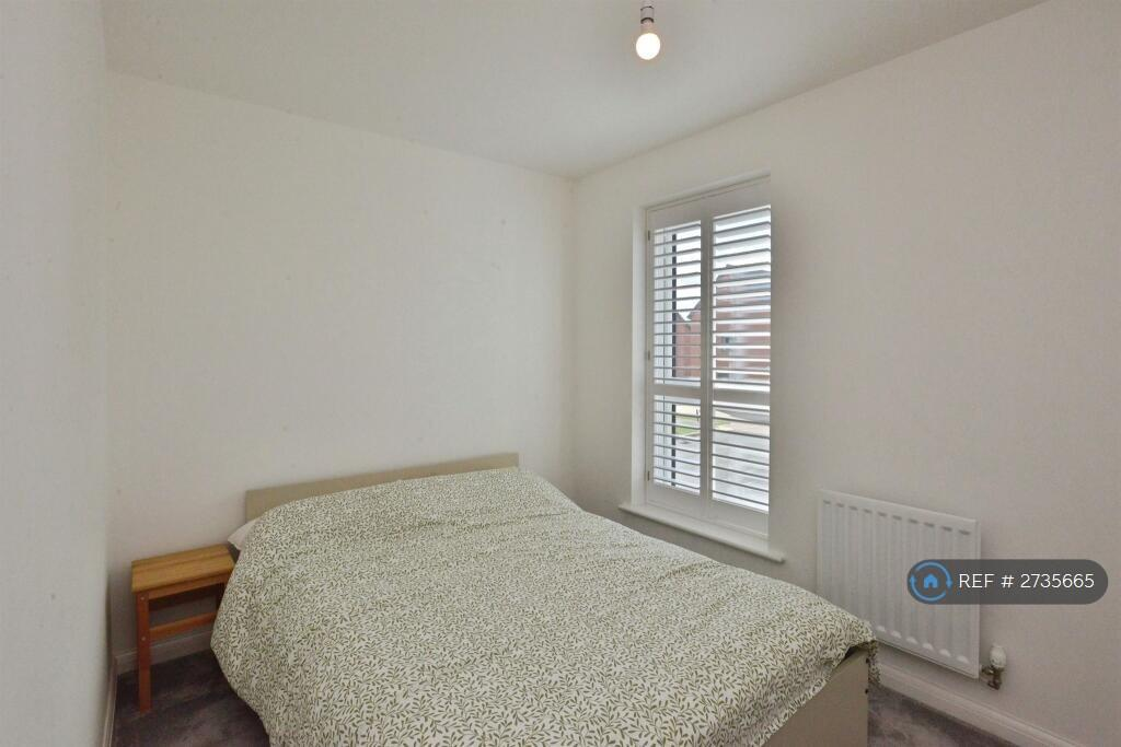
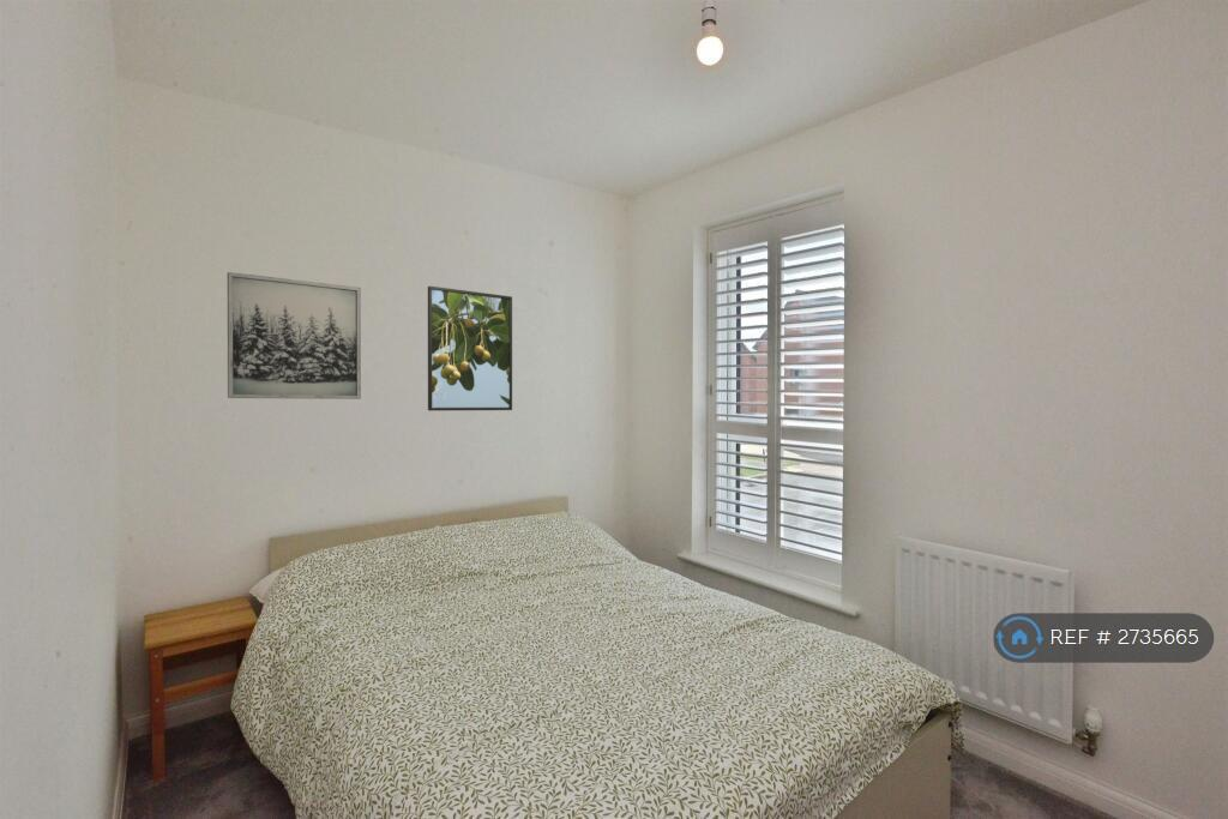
+ wall art [225,271,362,401]
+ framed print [427,285,513,411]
